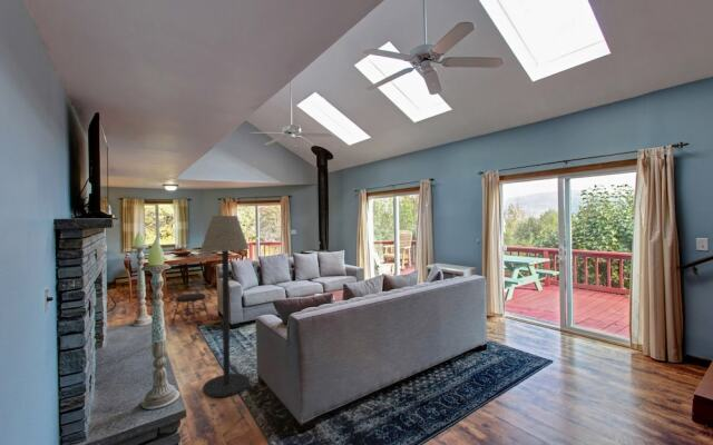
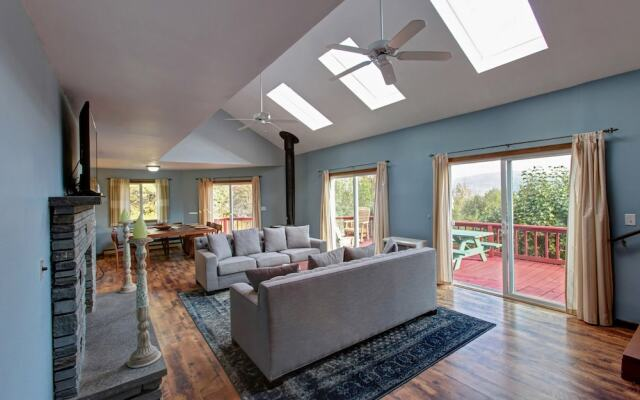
- stool [170,293,211,328]
- floor lamp [199,215,251,398]
